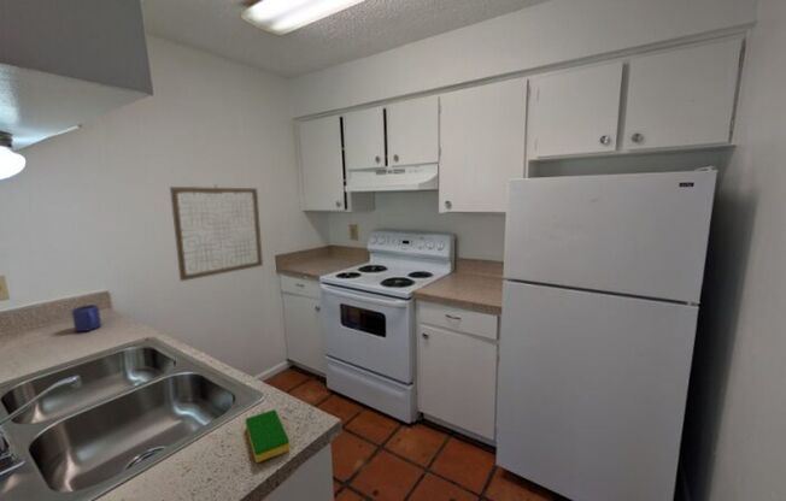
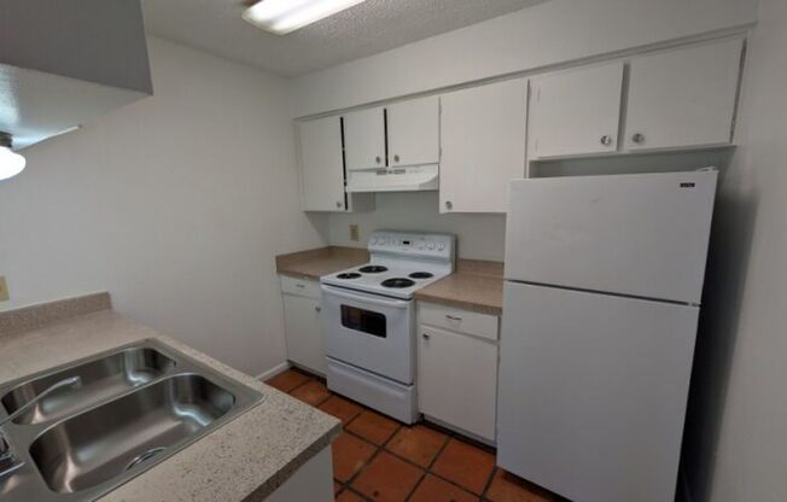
- wall art [169,183,264,282]
- dish sponge [245,408,291,464]
- mug [71,303,102,332]
